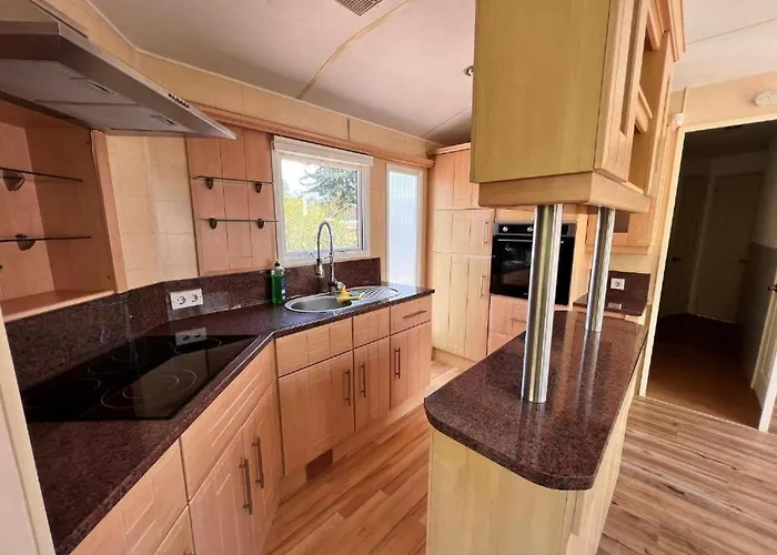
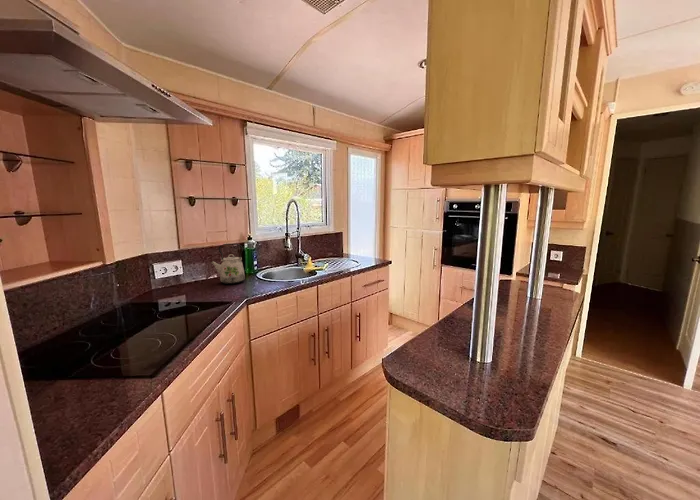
+ kettle [210,243,246,285]
